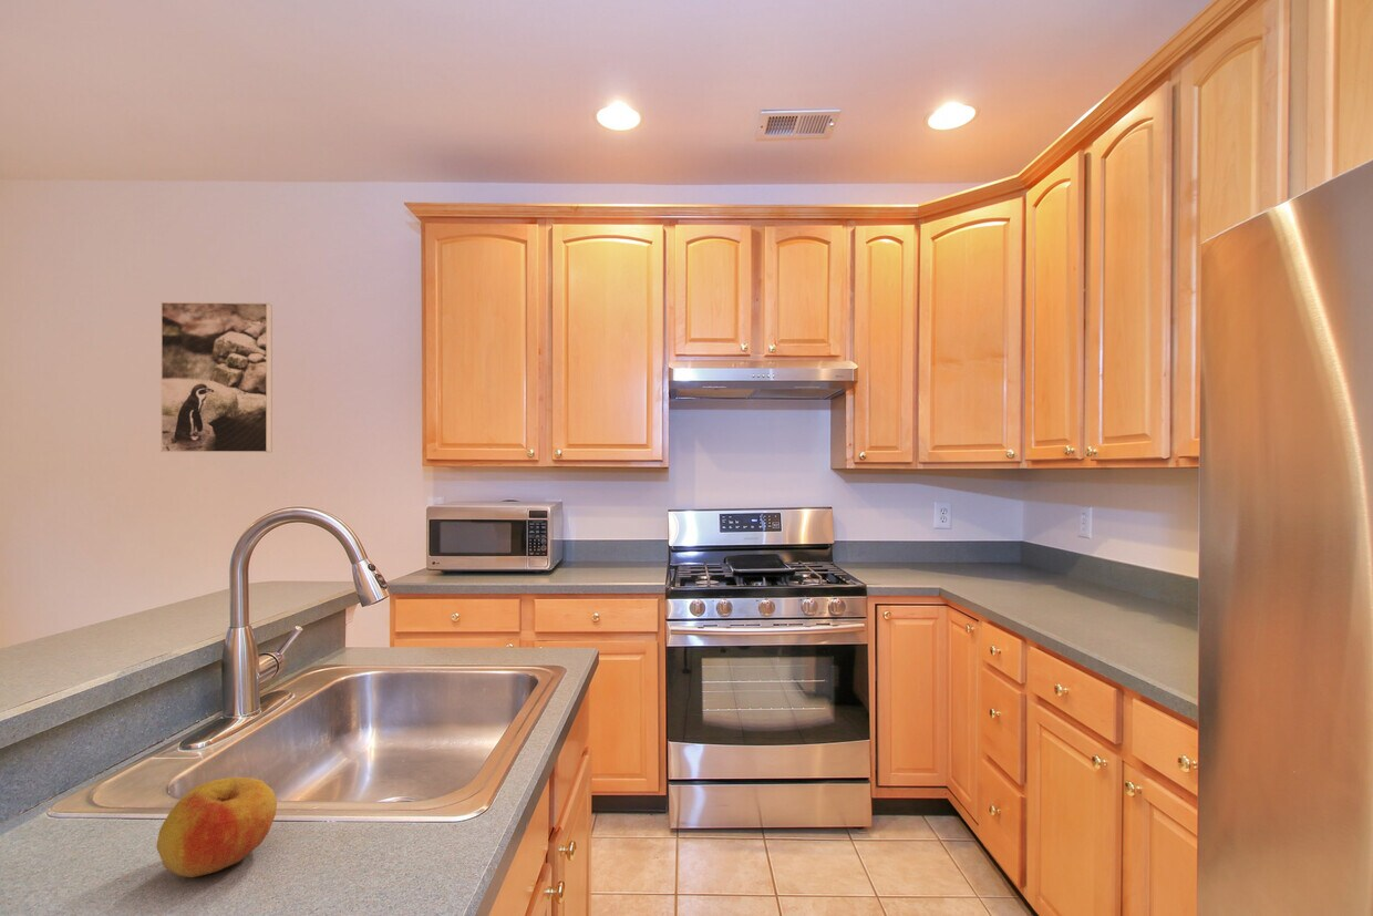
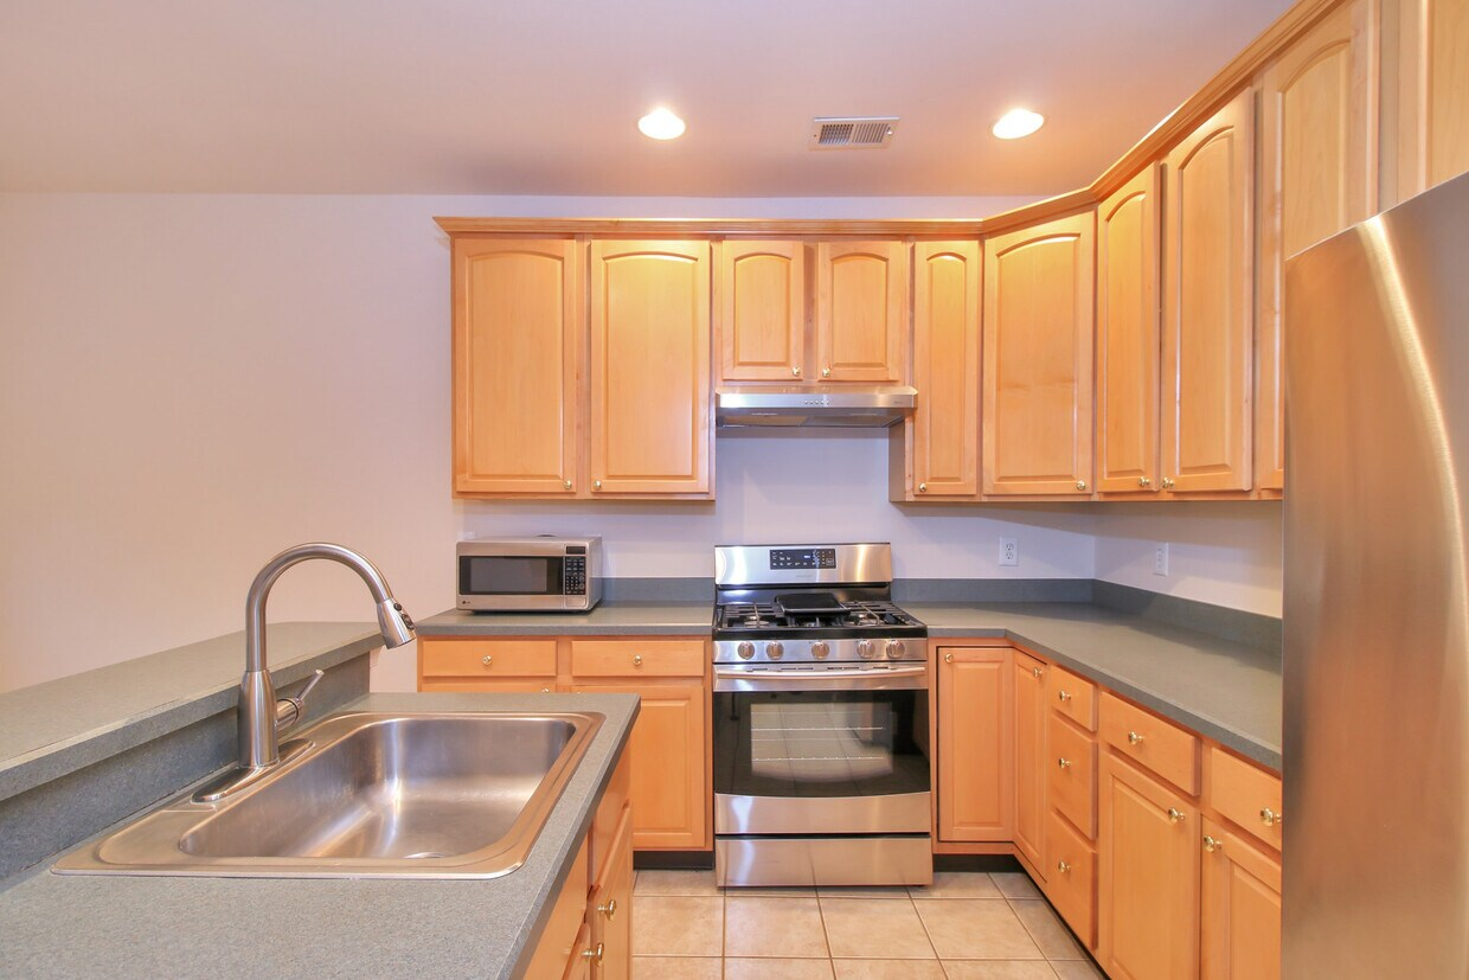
- apple [155,776,278,878]
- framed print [159,301,273,453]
